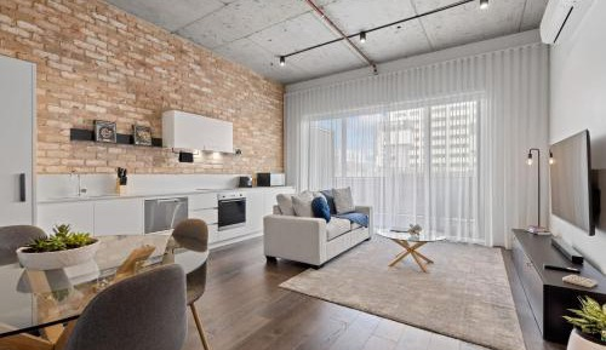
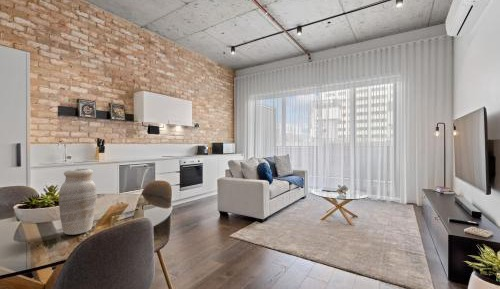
+ vase [58,168,98,236]
